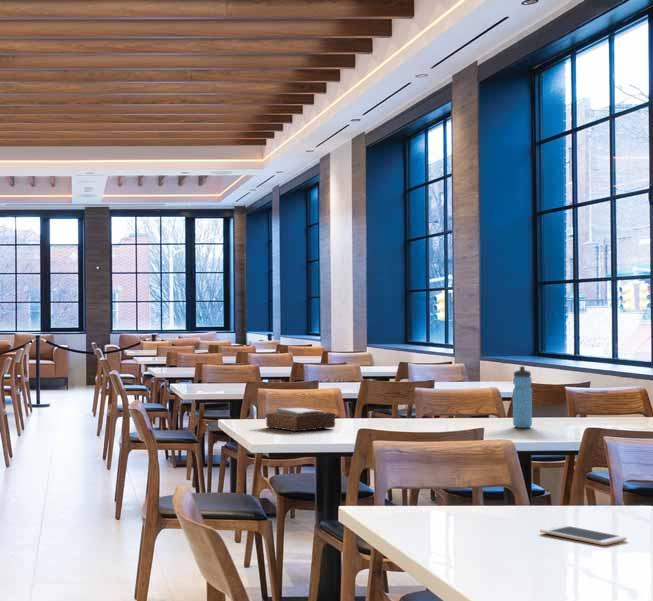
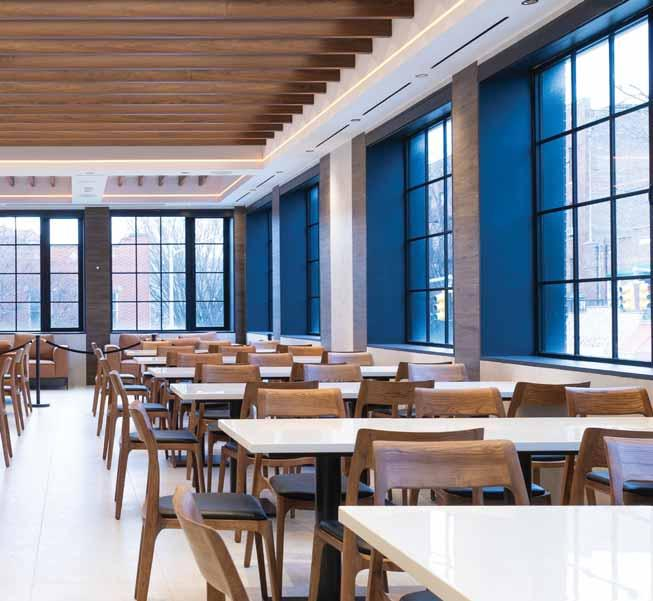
- water bottle [512,365,533,429]
- cell phone [539,524,628,546]
- napkin holder [265,407,336,432]
